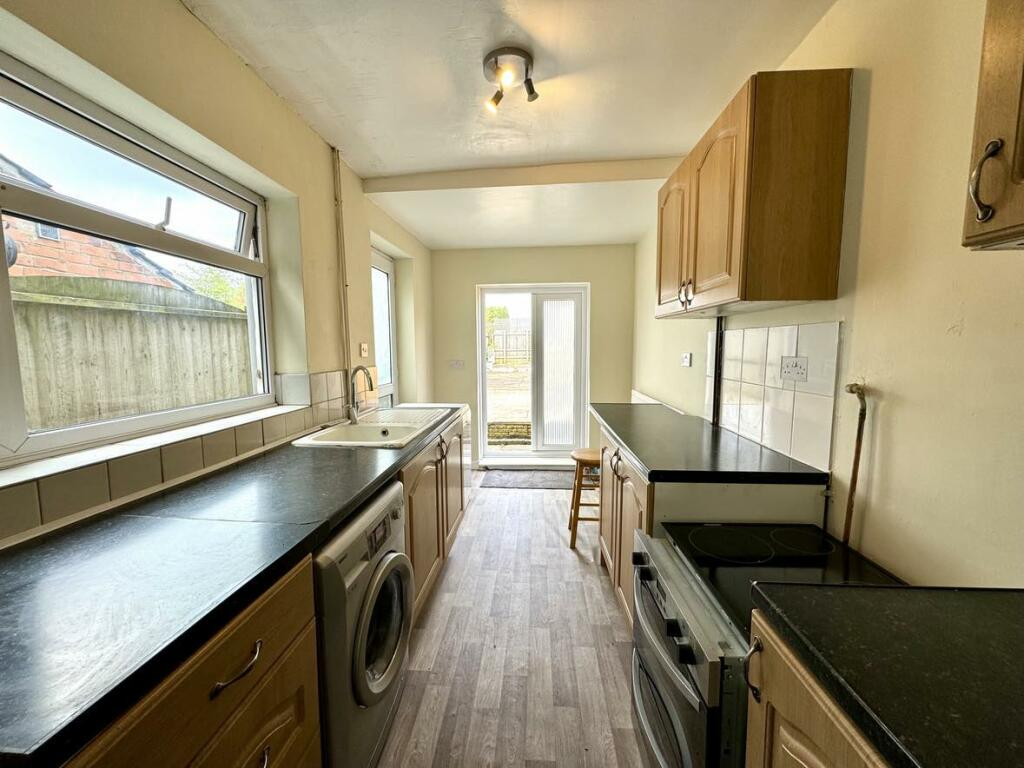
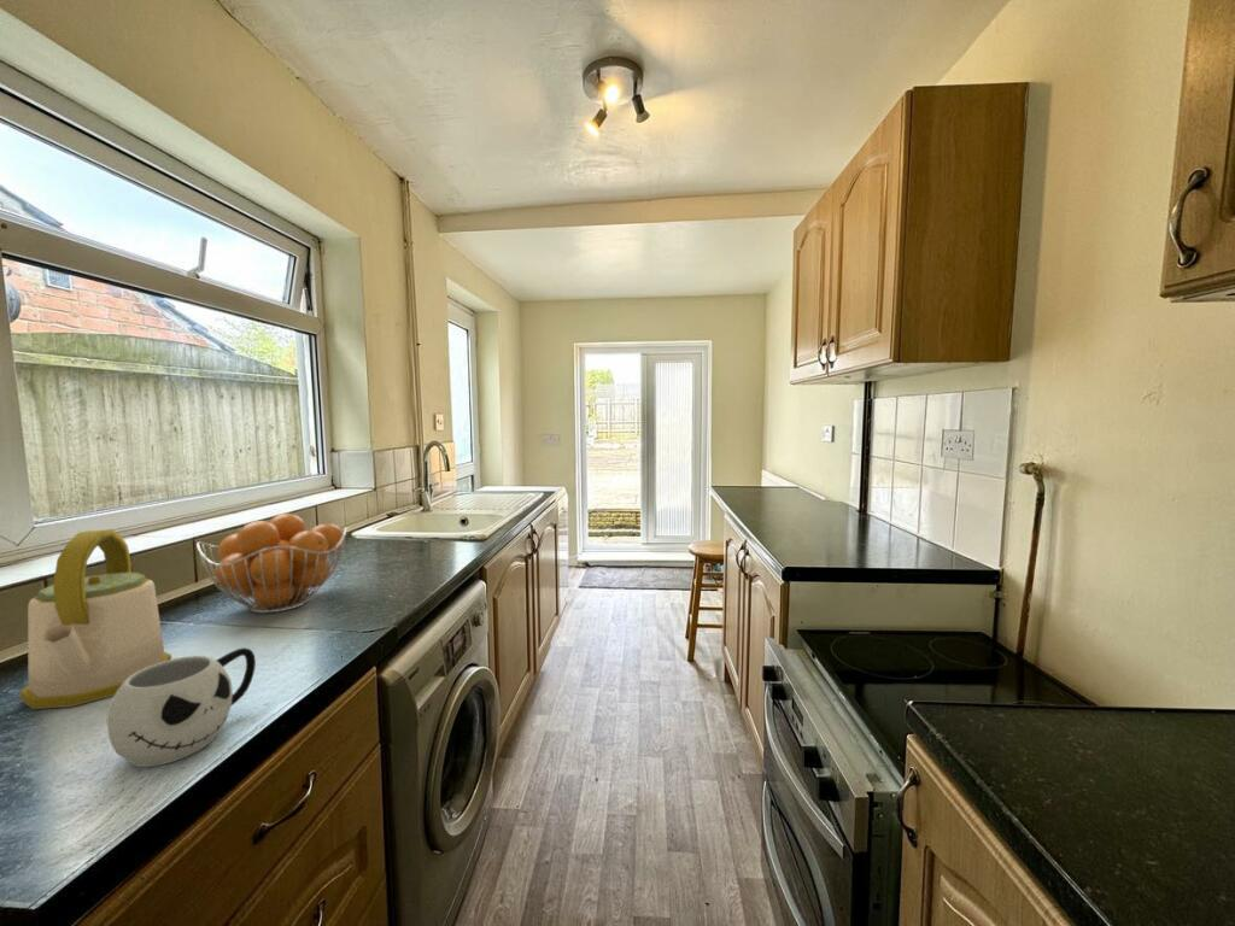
+ kettle [19,528,172,710]
+ fruit basket [195,512,347,615]
+ mug [106,646,257,768]
